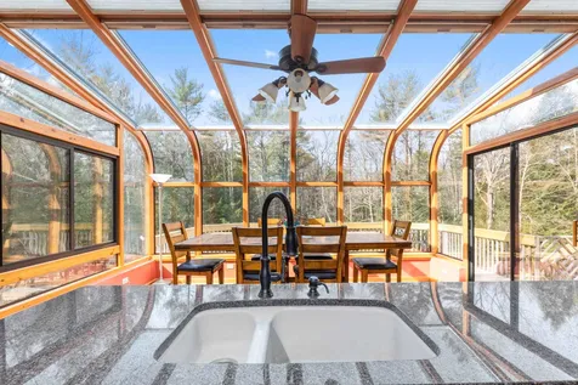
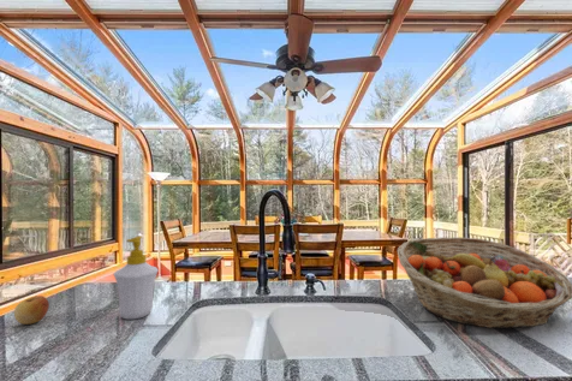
+ apple [13,294,50,326]
+ fruit basket [397,236,572,329]
+ soap bottle [113,234,160,321]
